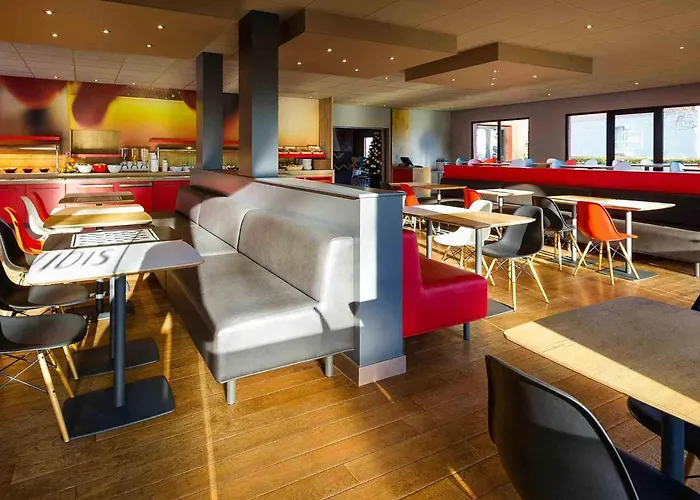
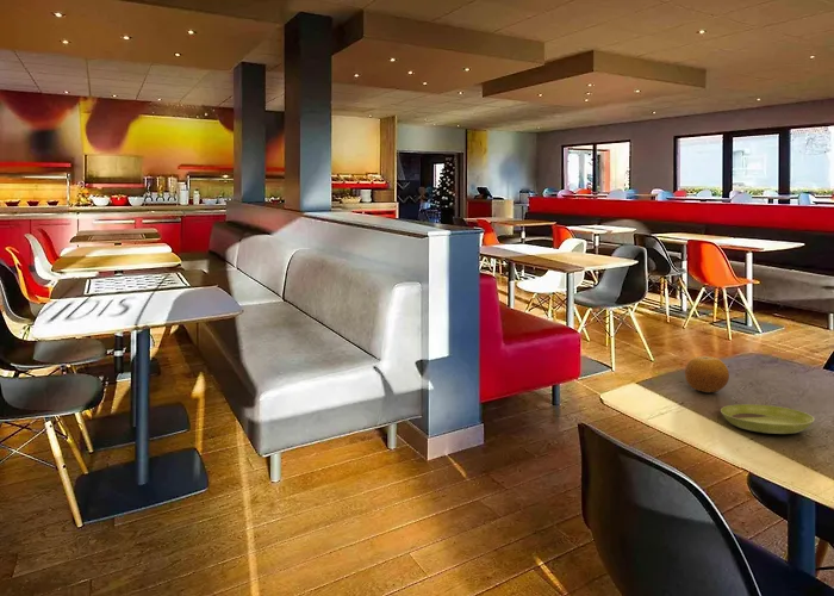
+ fruit [684,355,730,393]
+ saucer [720,403,815,435]
